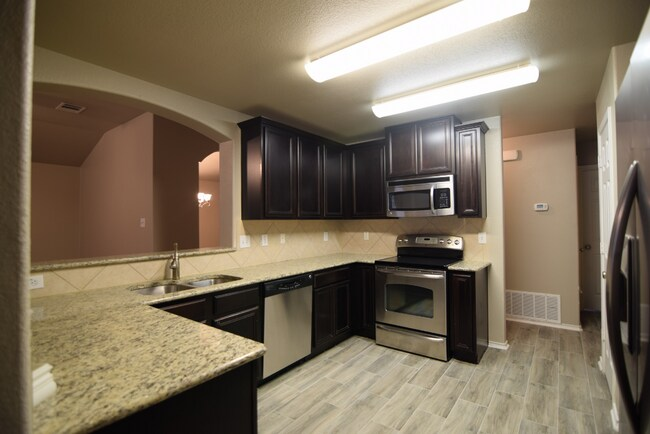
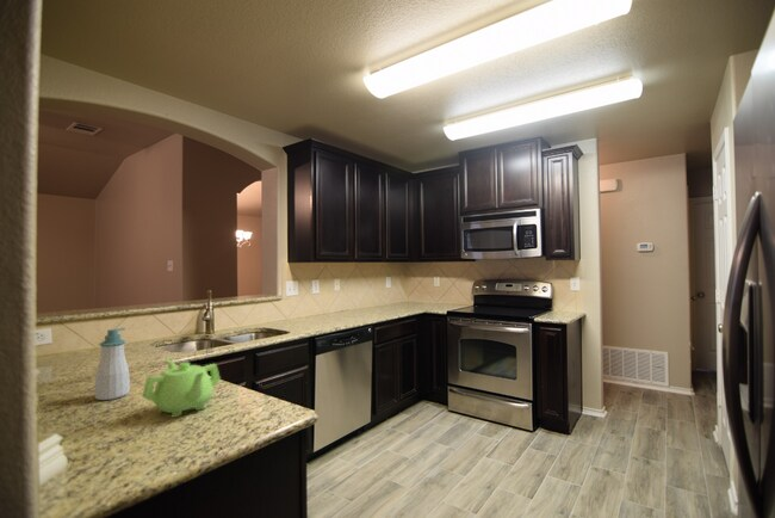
+ teapot [141,358,222,419]
+ soap bottle [94,327,131,401]
